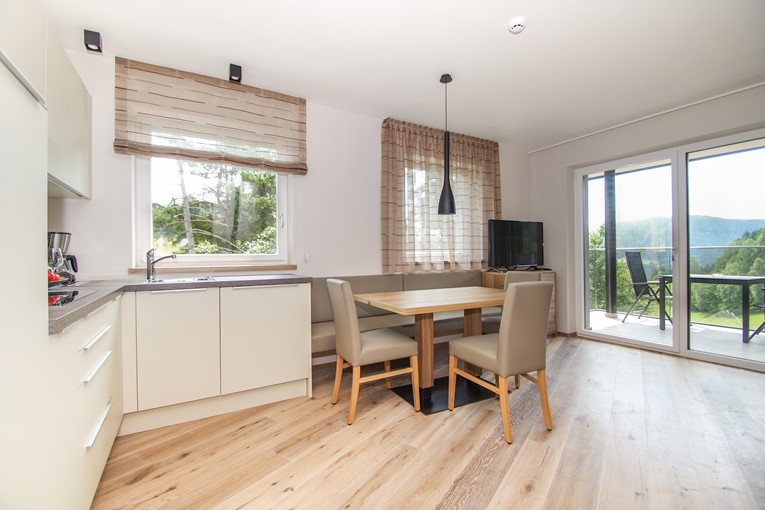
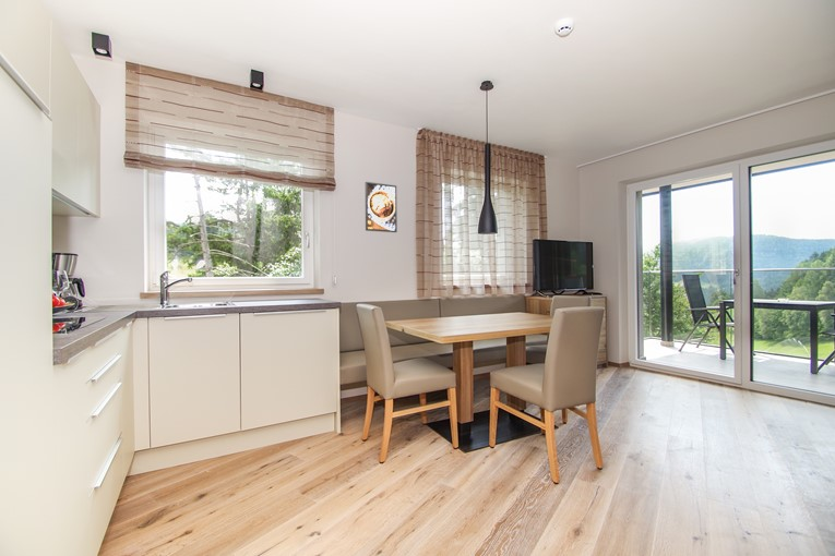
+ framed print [365,181,398,233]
